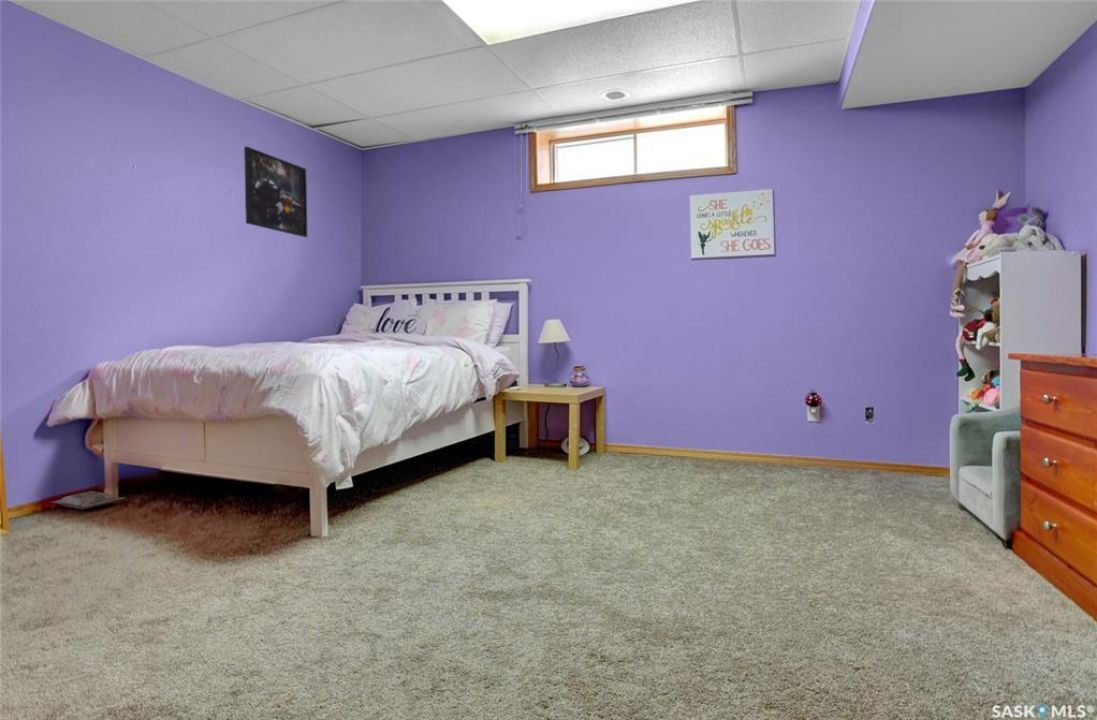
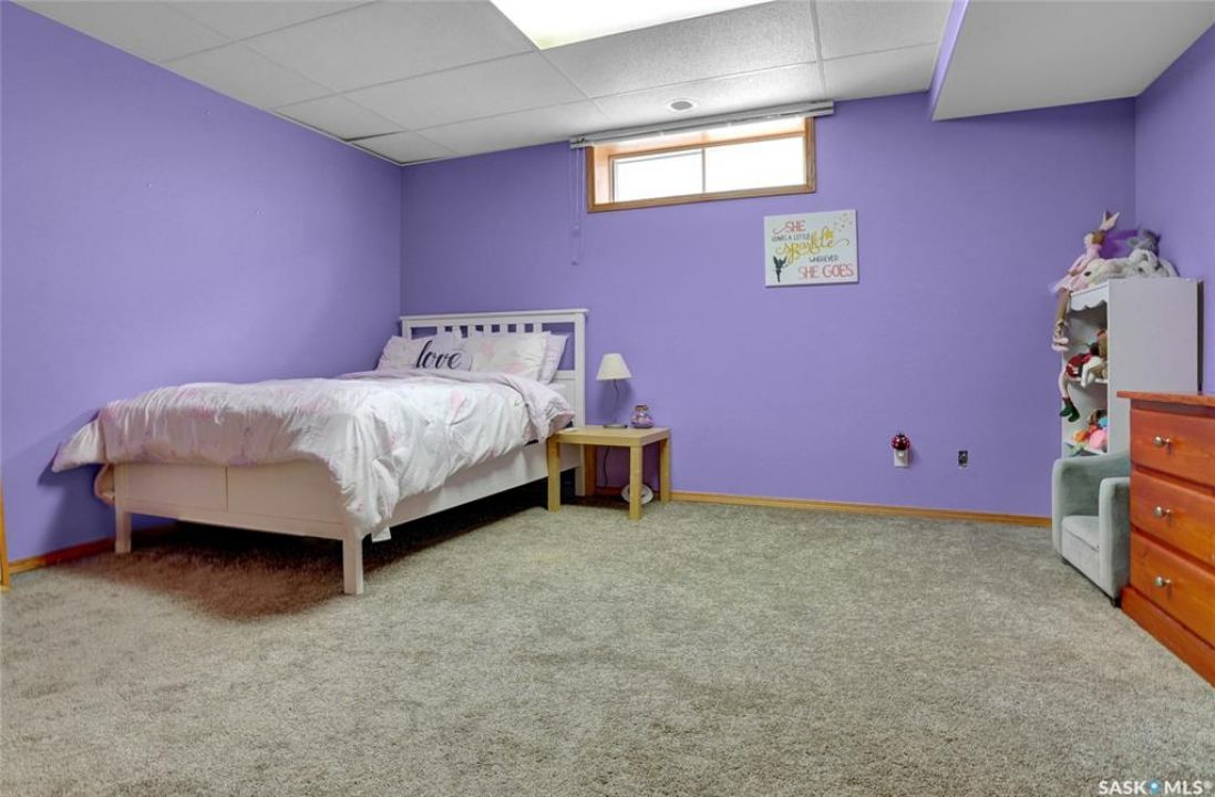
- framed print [243,145,309,238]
- bag [47,490,125,511]
